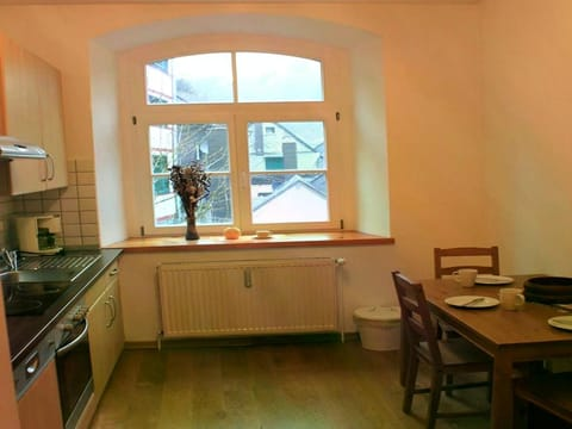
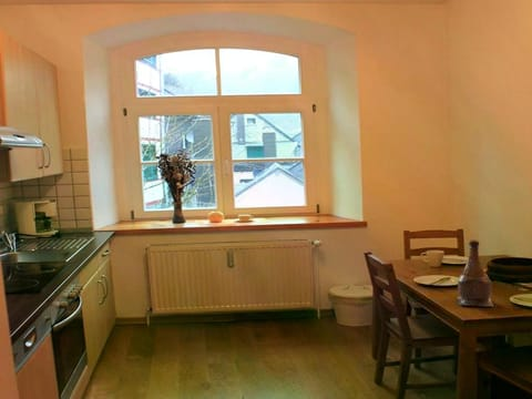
+ bottle [457,238,494,307]
